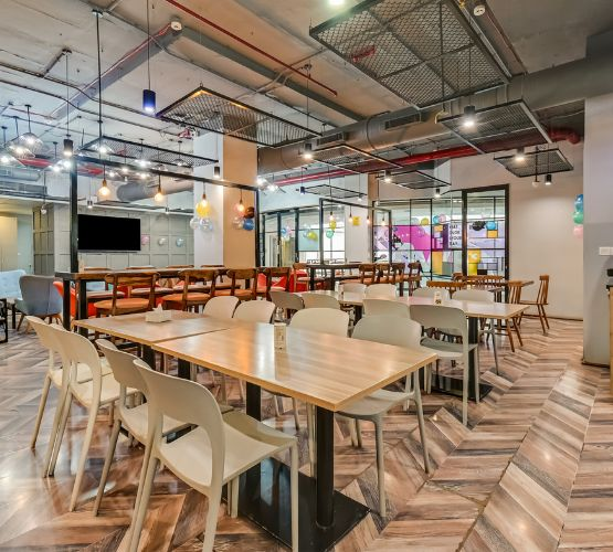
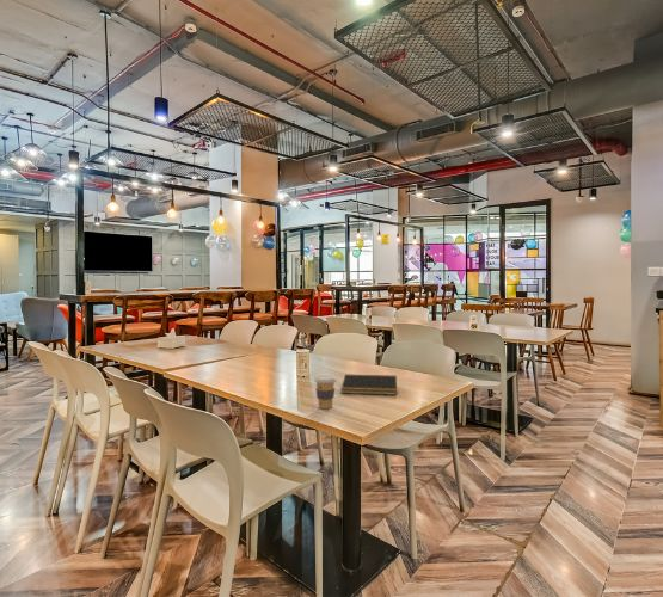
+ coffee cup [313,375,338,410]
+ notepad [340,374,398,396]
